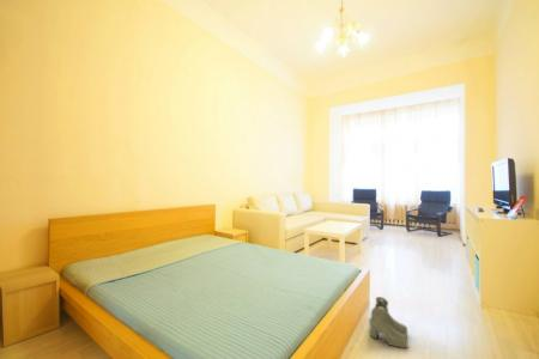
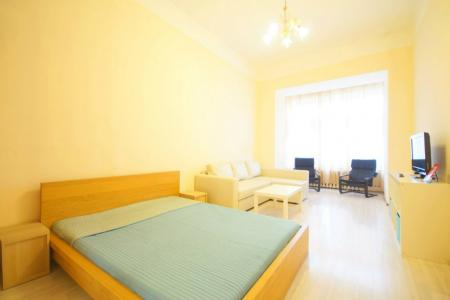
- boots [368,296,410,349]
